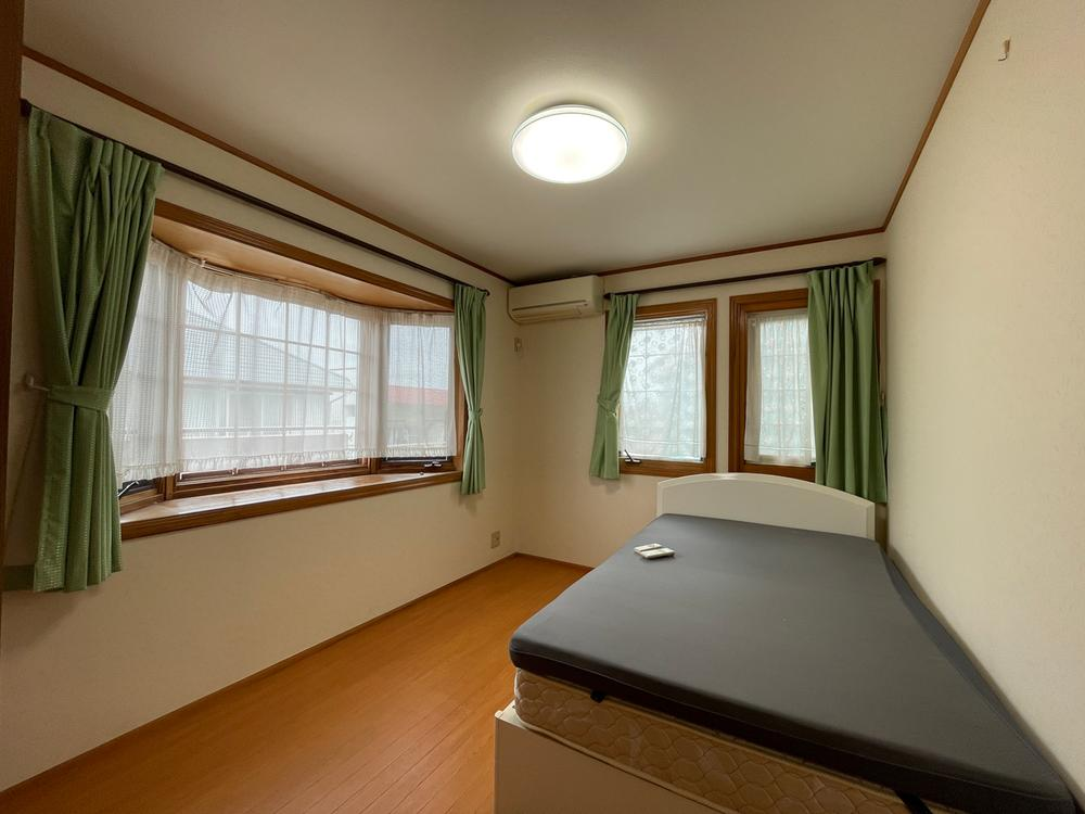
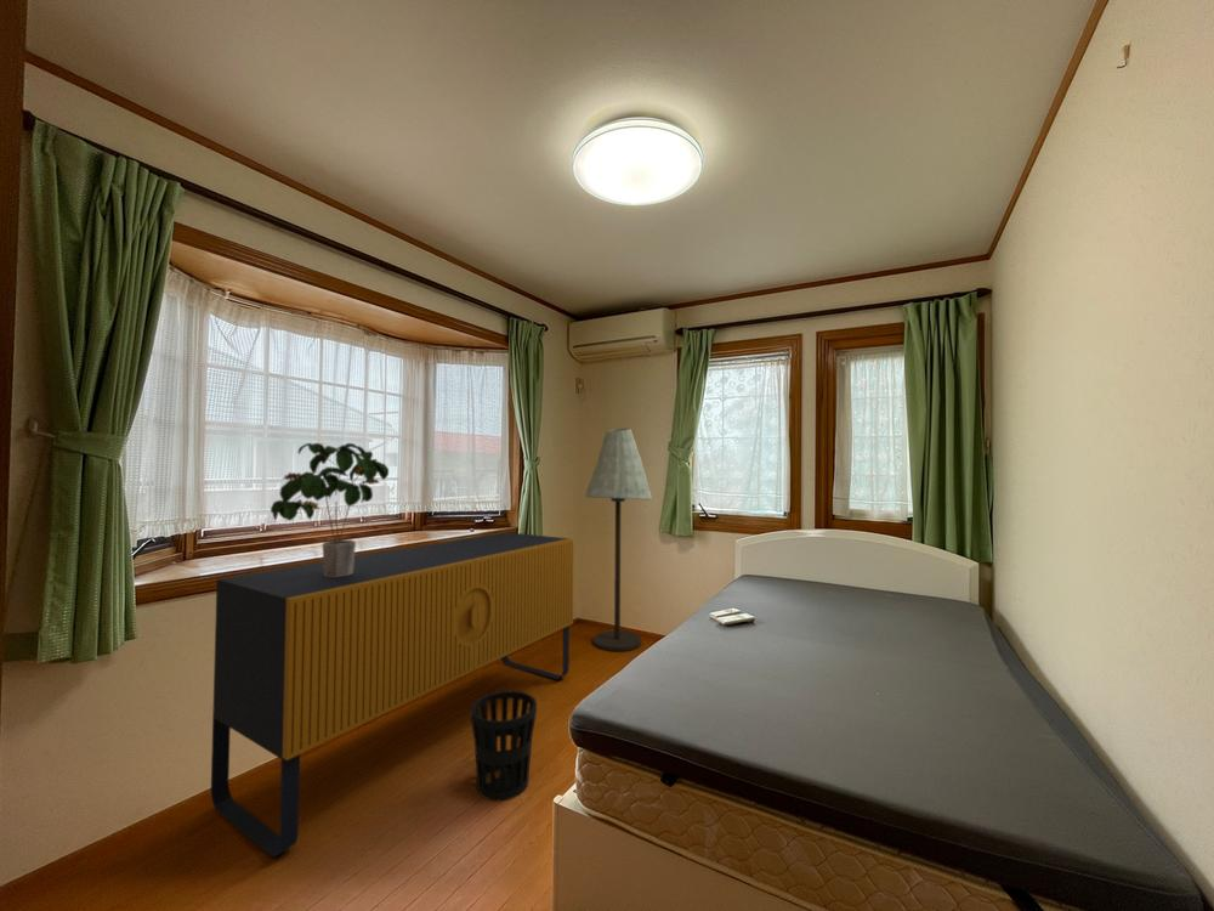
+ floor lamp [584,428,653,652]
+ potted plant [270,442,390,577]
+ sideboard [210,531,574,859]
+ wastebasket [470,690,538,802]
